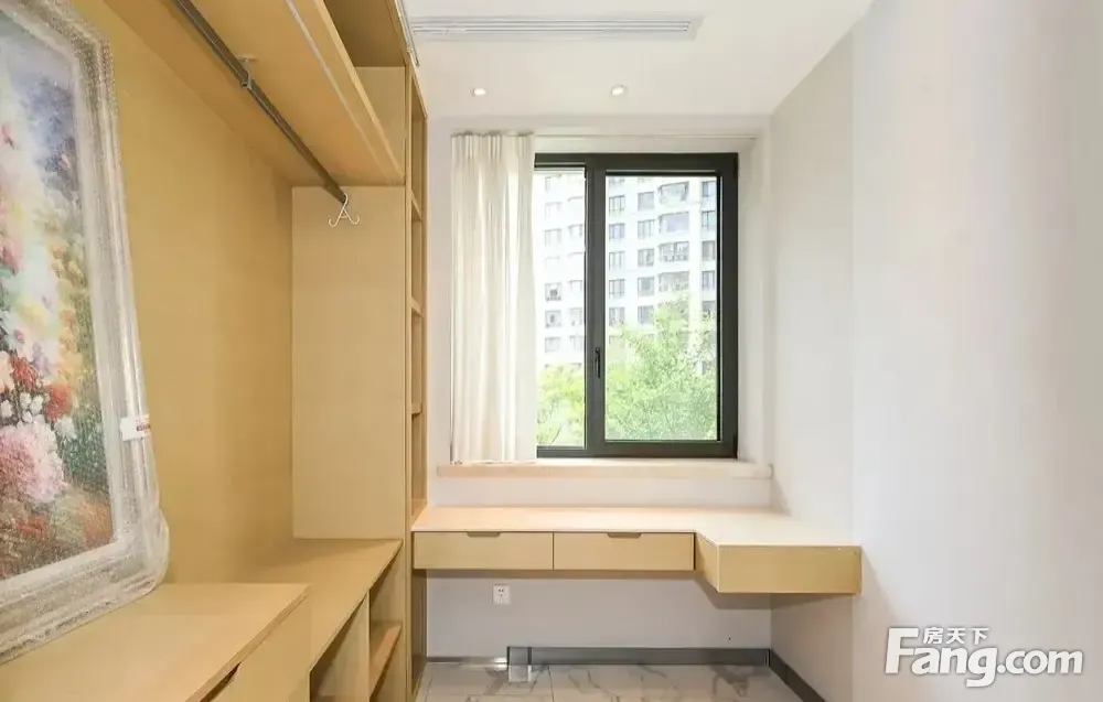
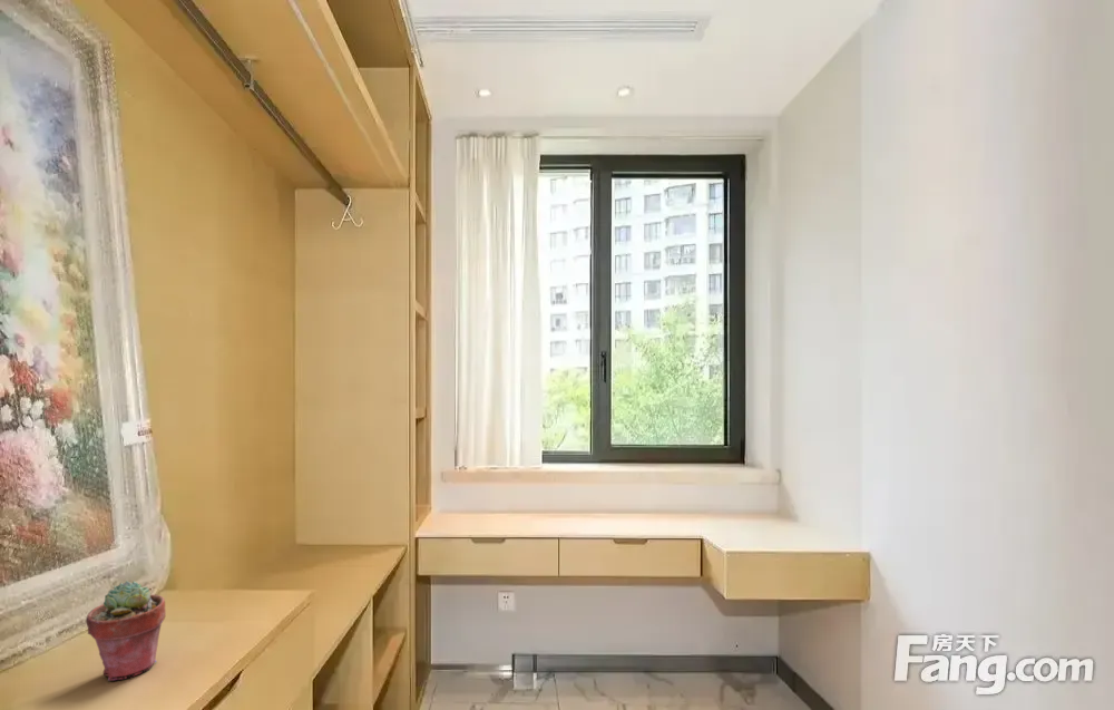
+ potted succulent [85,580,167,682]
